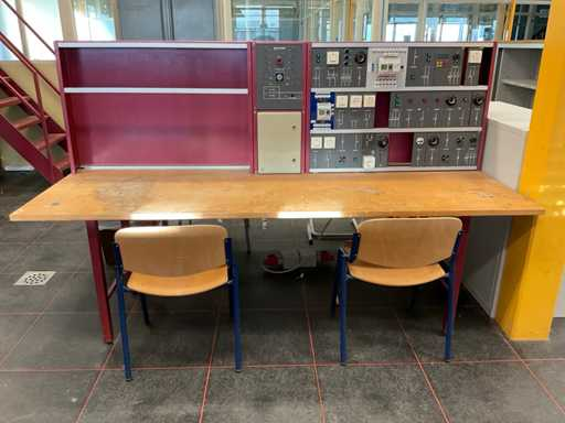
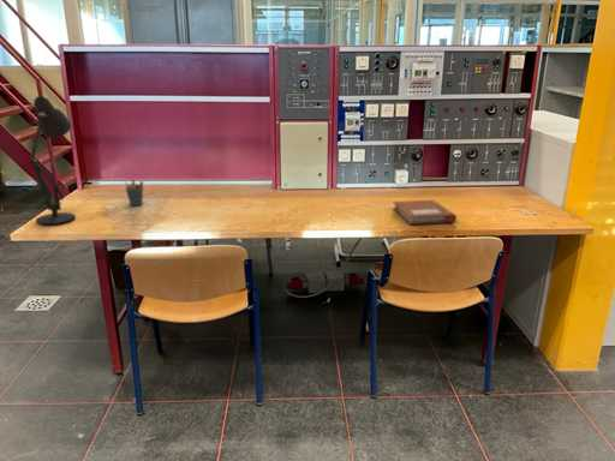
+ desk lamp [28,95,77,226]
+ notebook [392,199,458,226]
+ pen holder [123,178,144,206]
